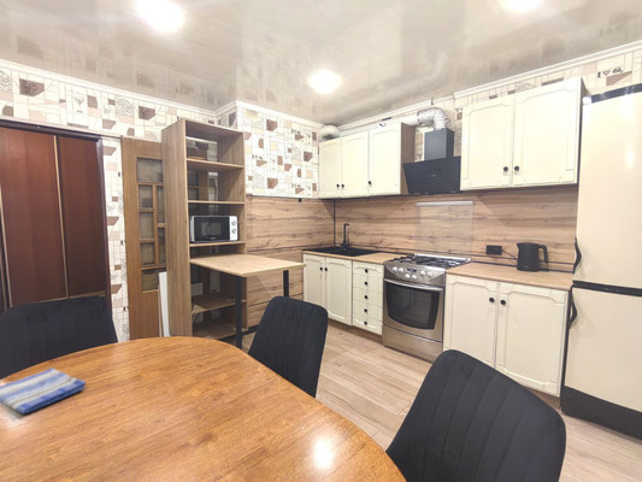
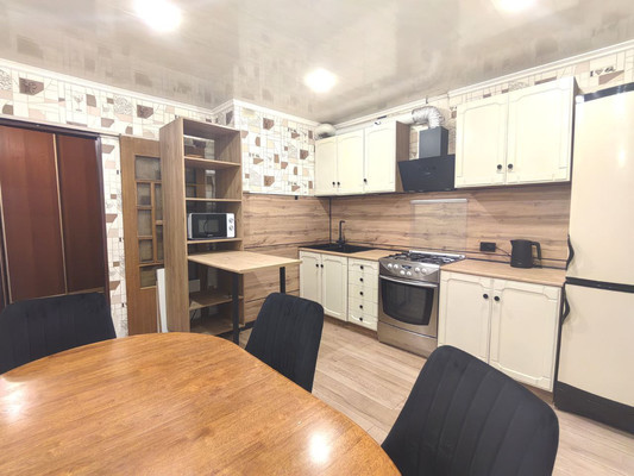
- dish towel [0,366,88,415]
